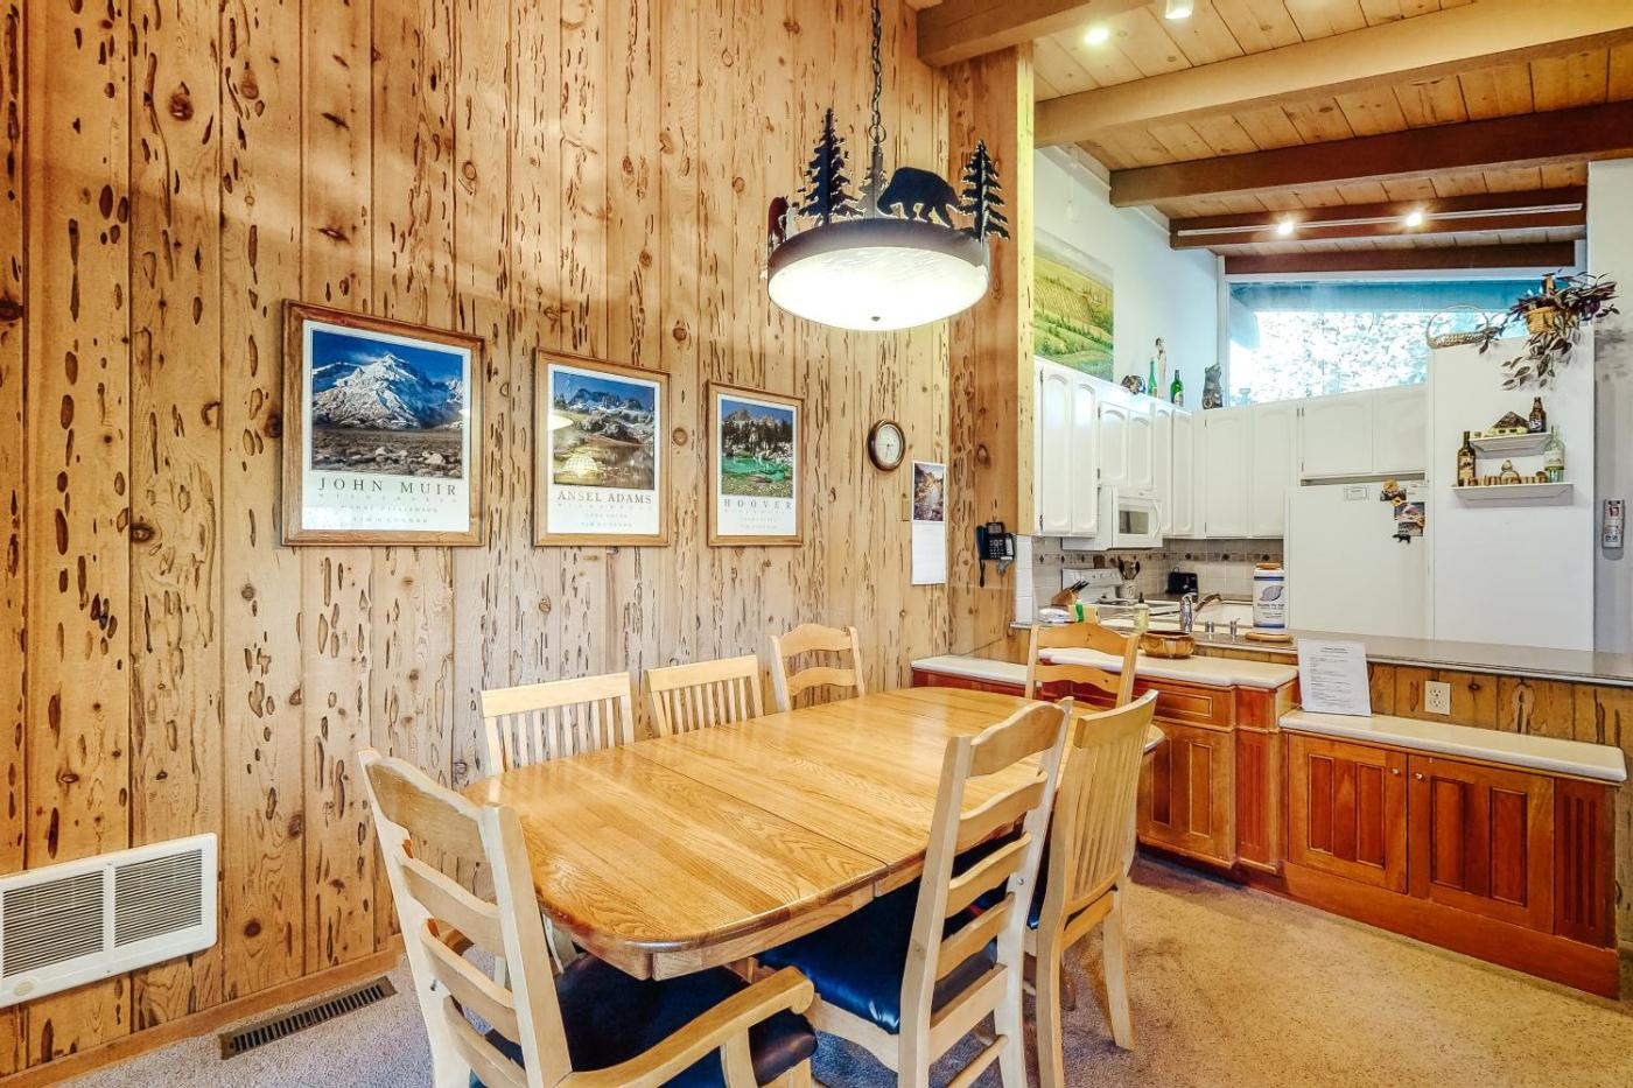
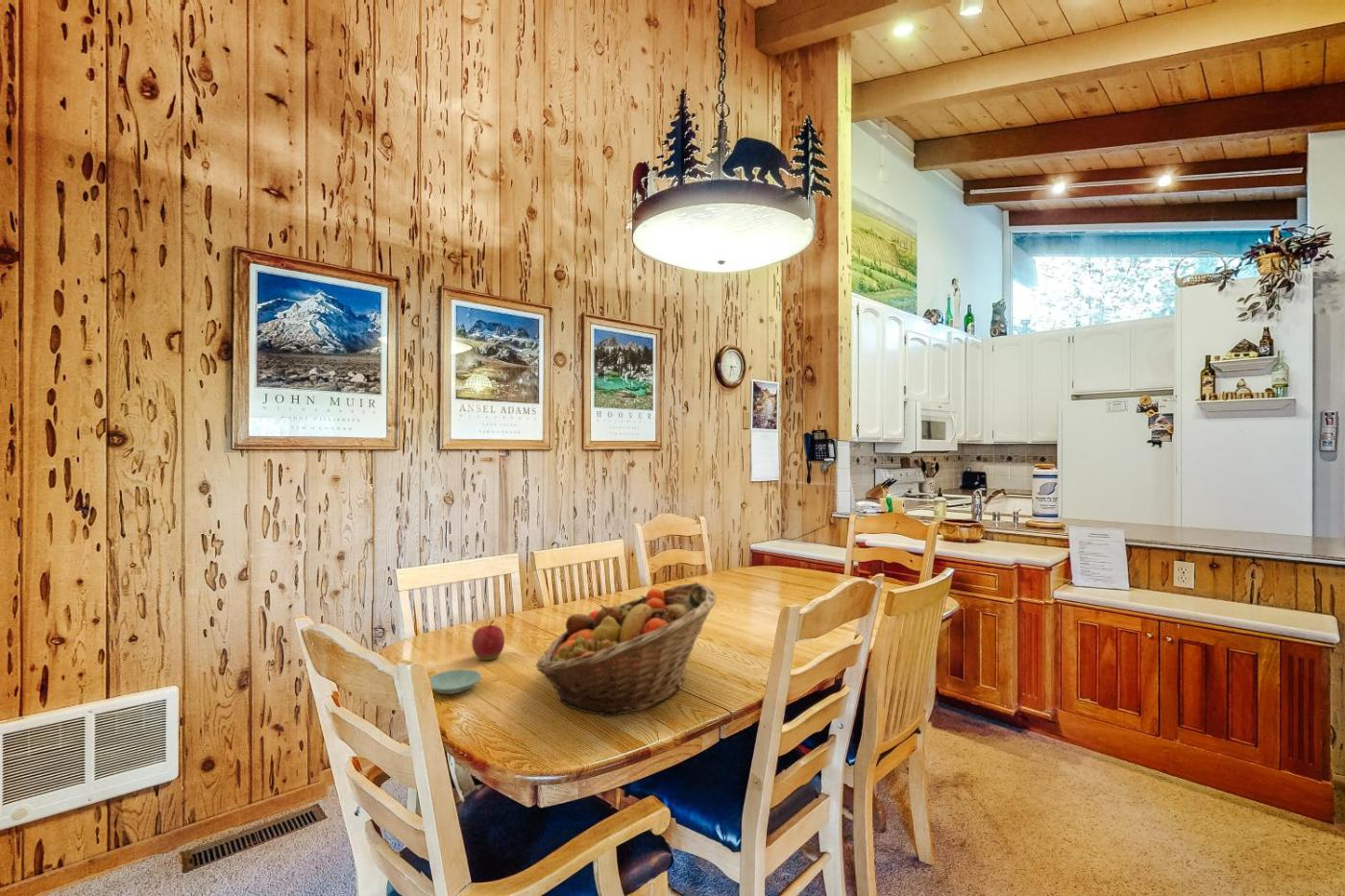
+ fruit basket [535,582,717,717]
+ apple [471,618,505,661]
+ saucer [428,668,482,695]
